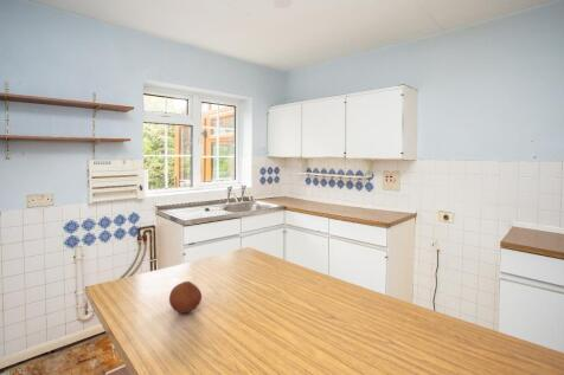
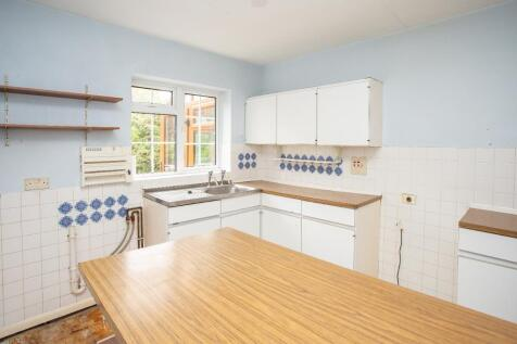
- fruit [168,280,203,315]
